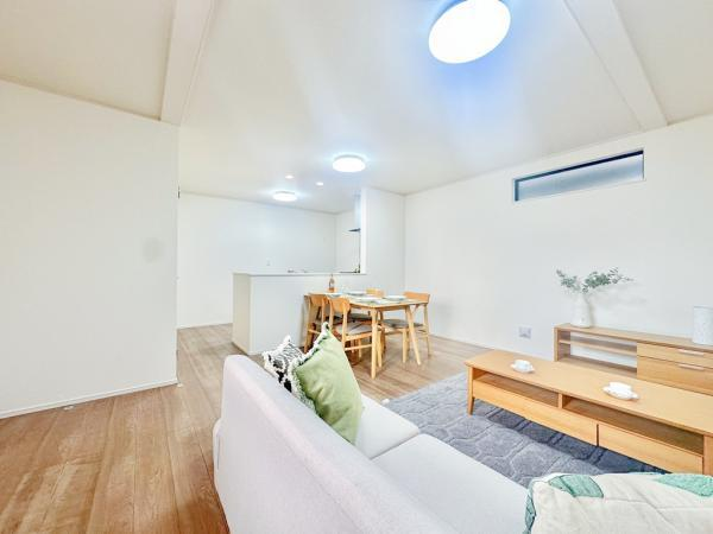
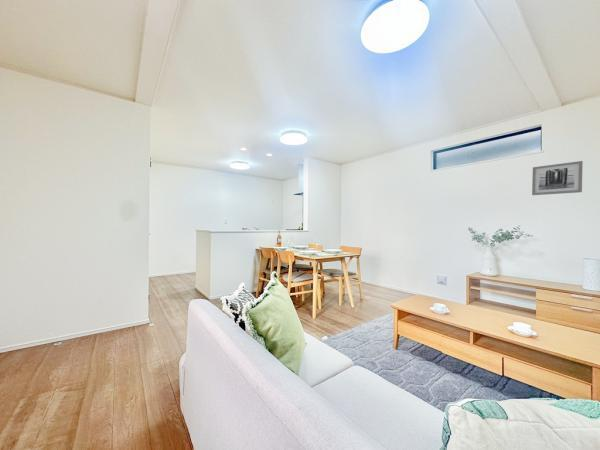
+ wall art [531,160,584,196]
